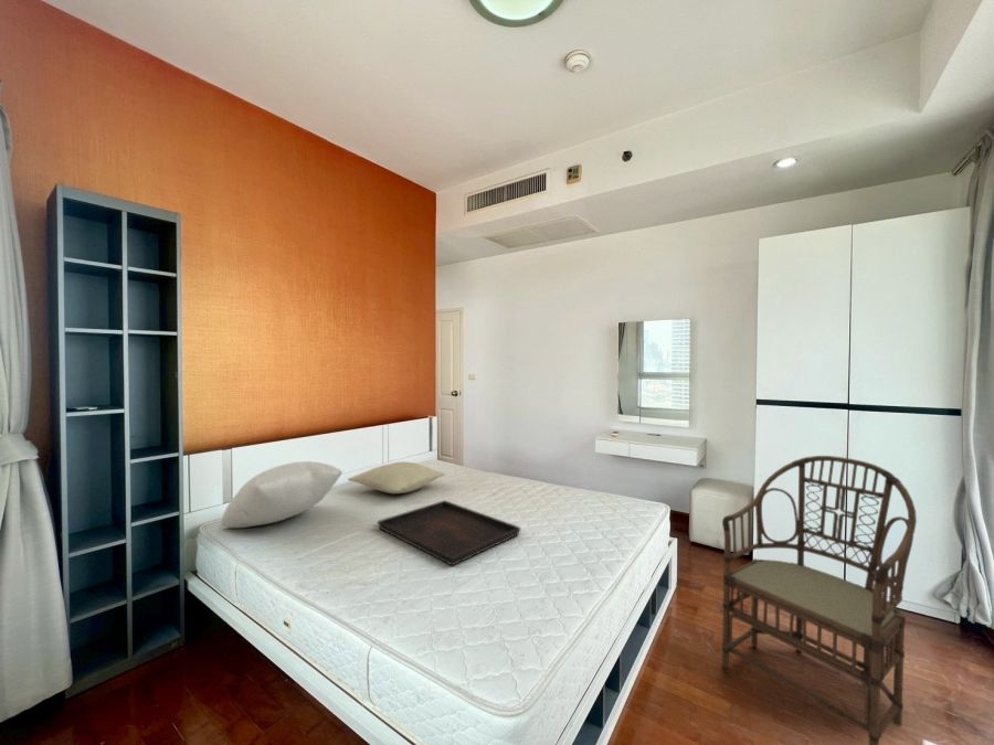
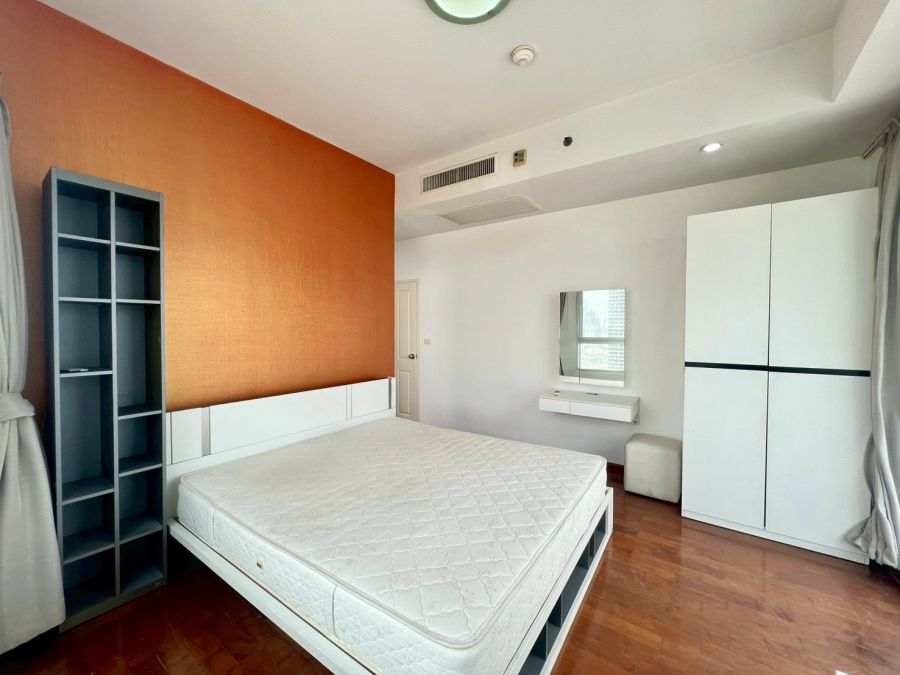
- serving tray [377,499,521,567]
- pillow [219,460,343,529]
- armchair [721,455,918,745]
- pillow [347,460,447,494]
